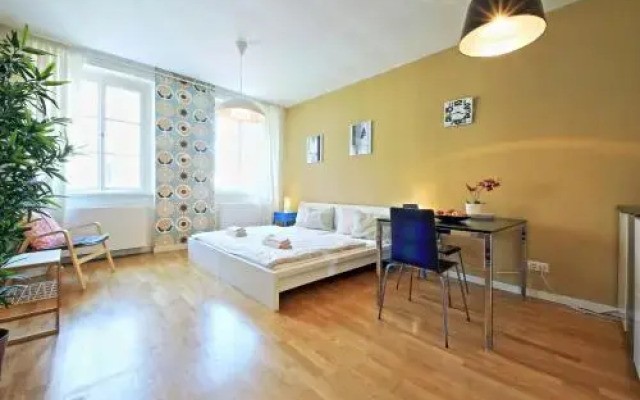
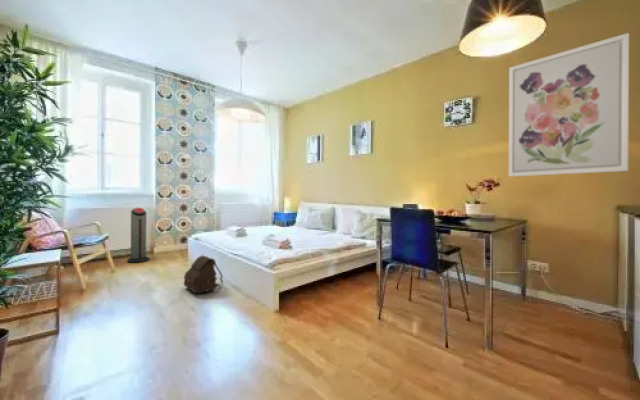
+ satchel [183,254,224,294]
+ wall art [508,32,630,178]
+ air purifier [126,207,150,263]
